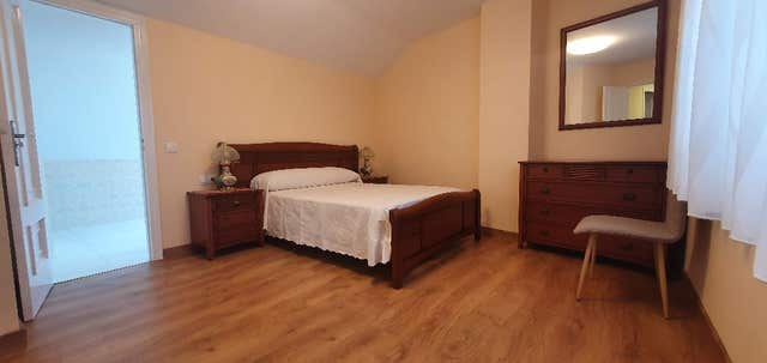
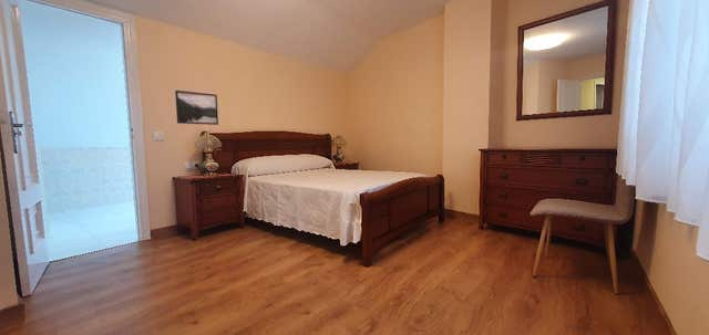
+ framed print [174,90,219,126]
